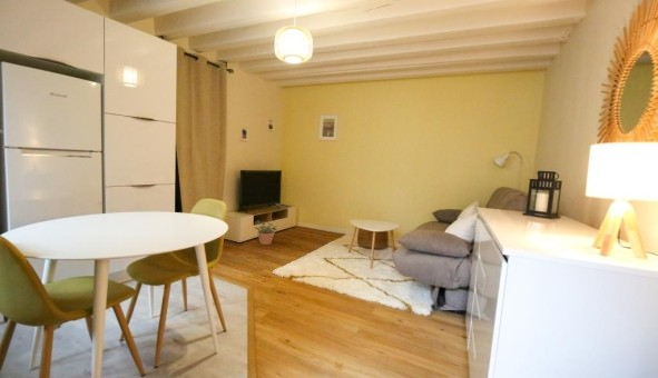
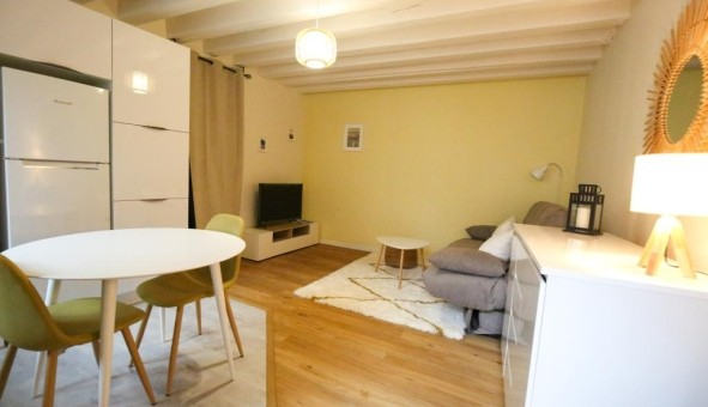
- potted plant [253,218,277,246]
